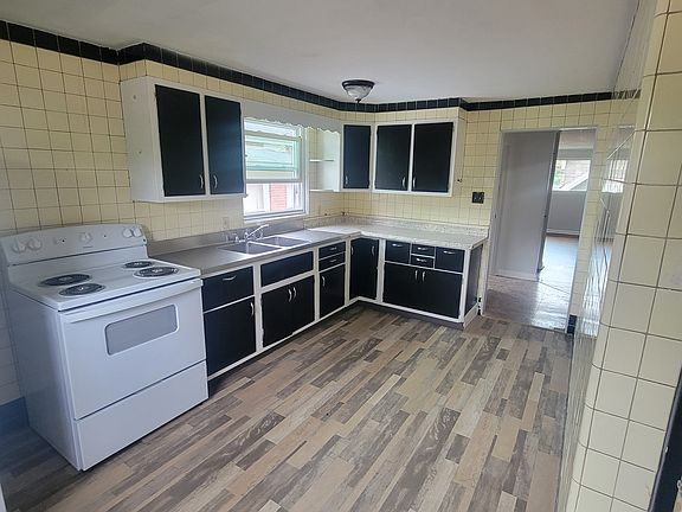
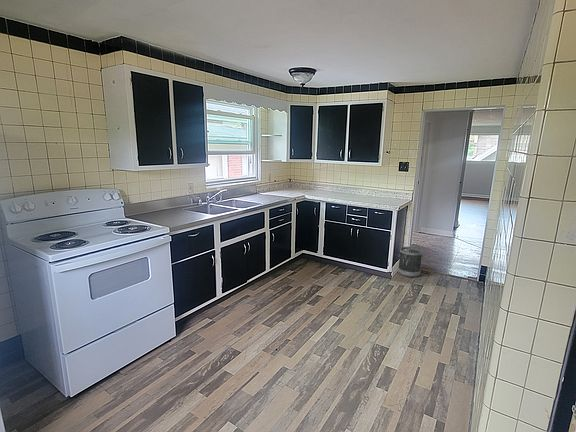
+ wastebasket [397,246,424,278]
